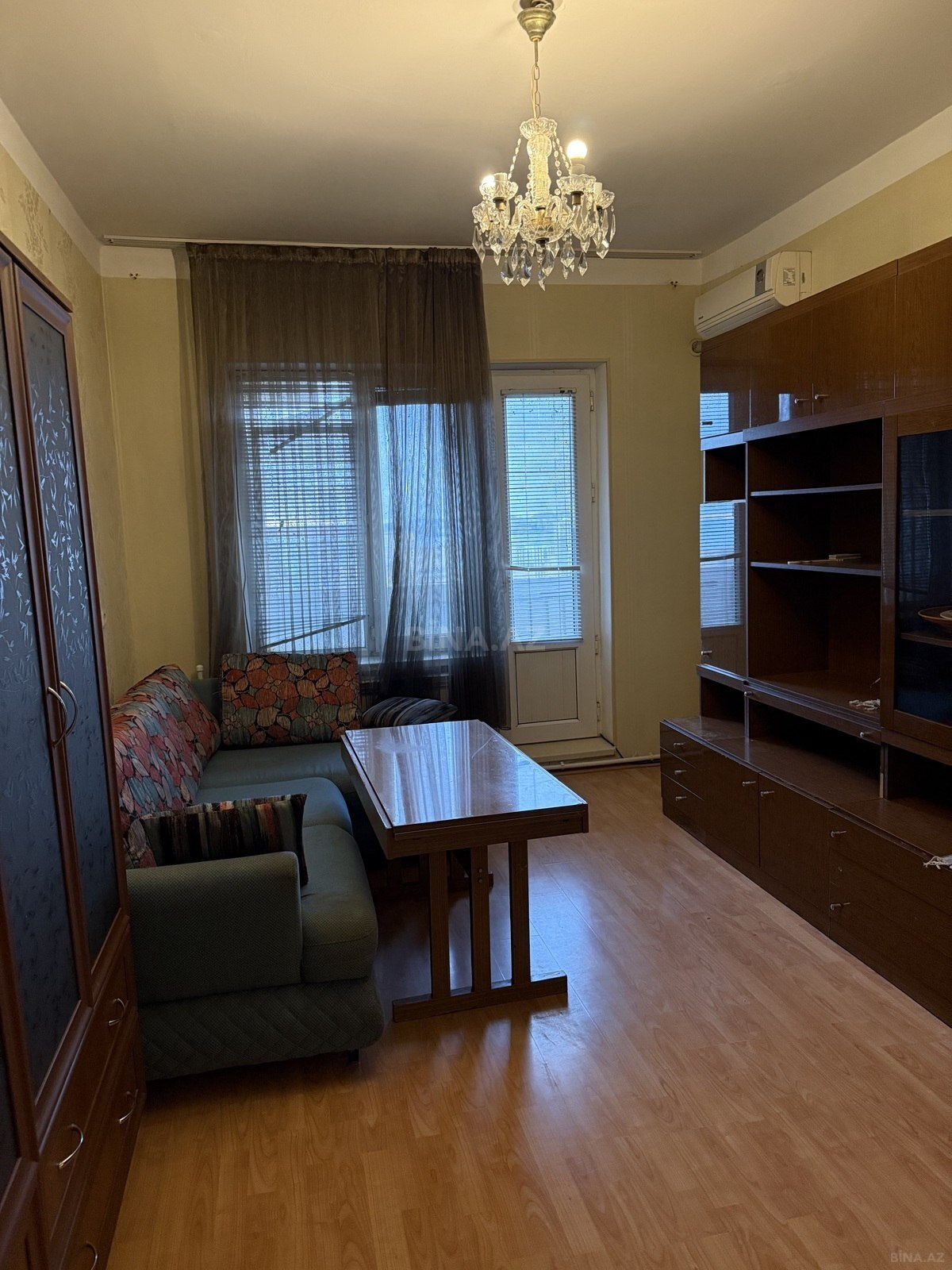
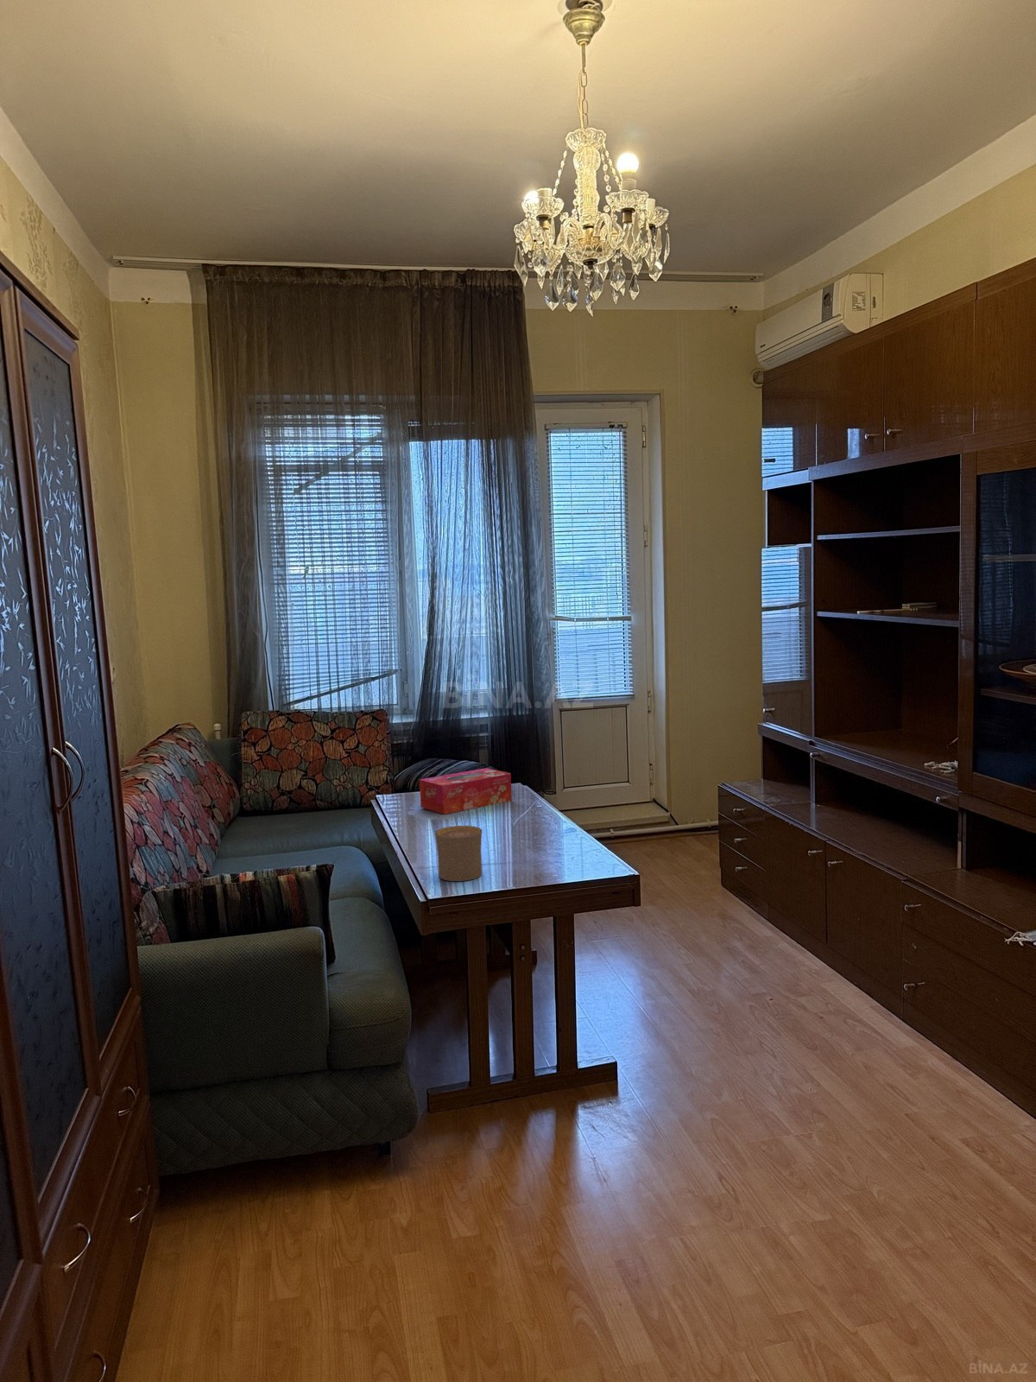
+ cup [434,825,482,881]
+ tissue box [419,767,513,815]
